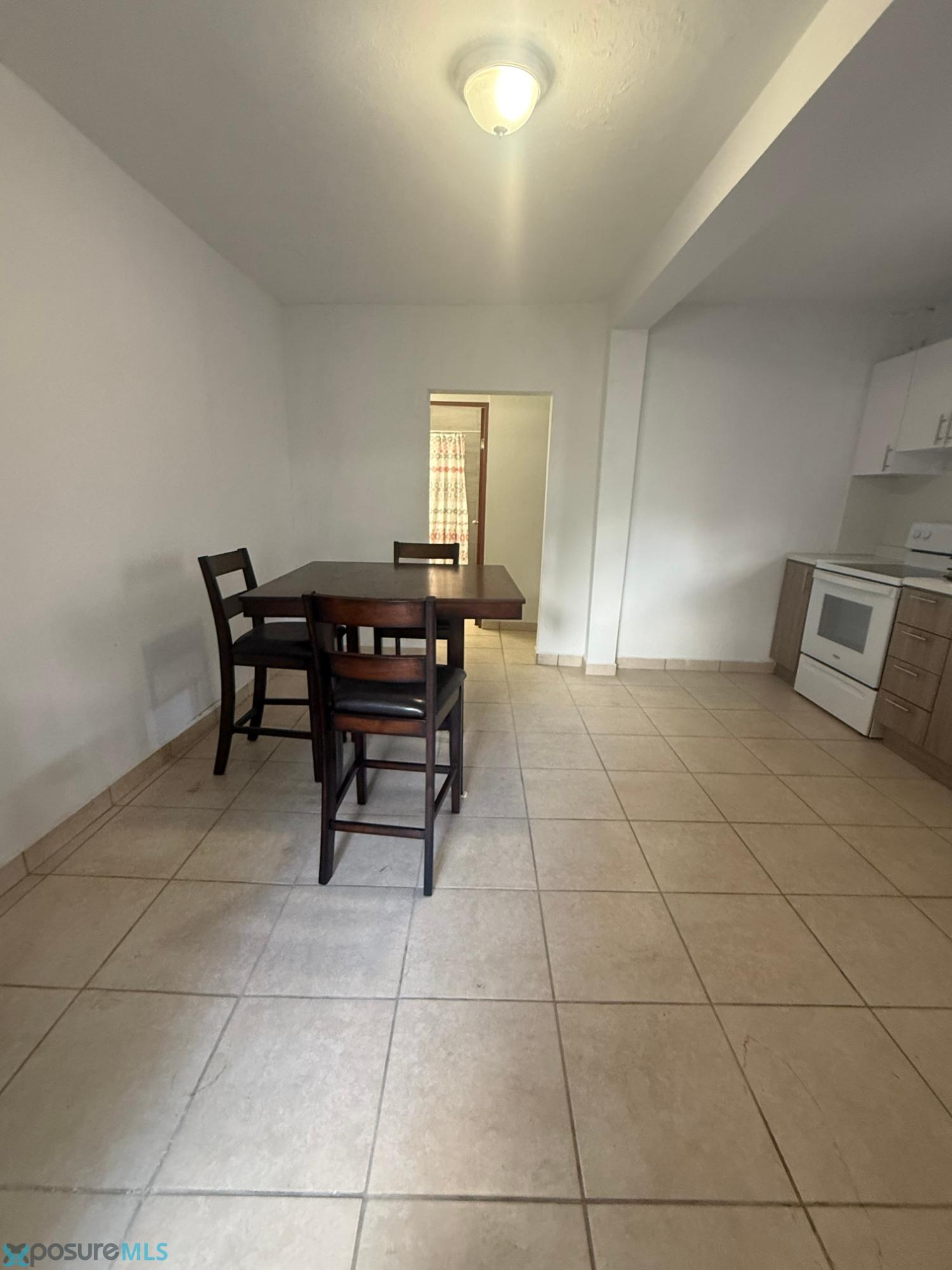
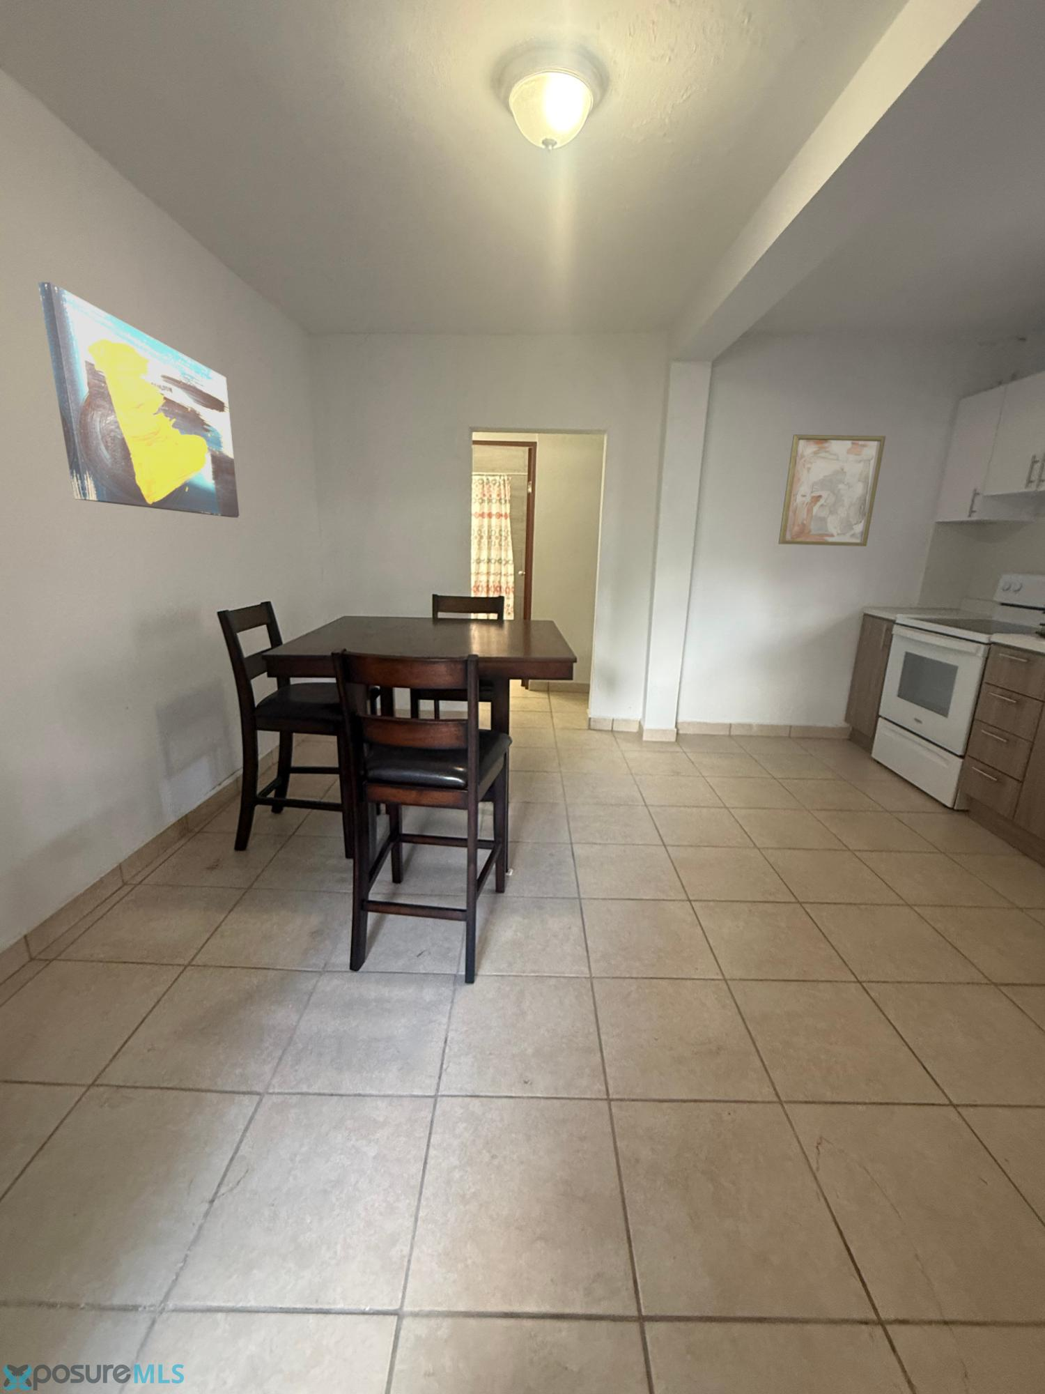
+ wall art [777,434,886,547]
+ wall art [37,281,240,518]
